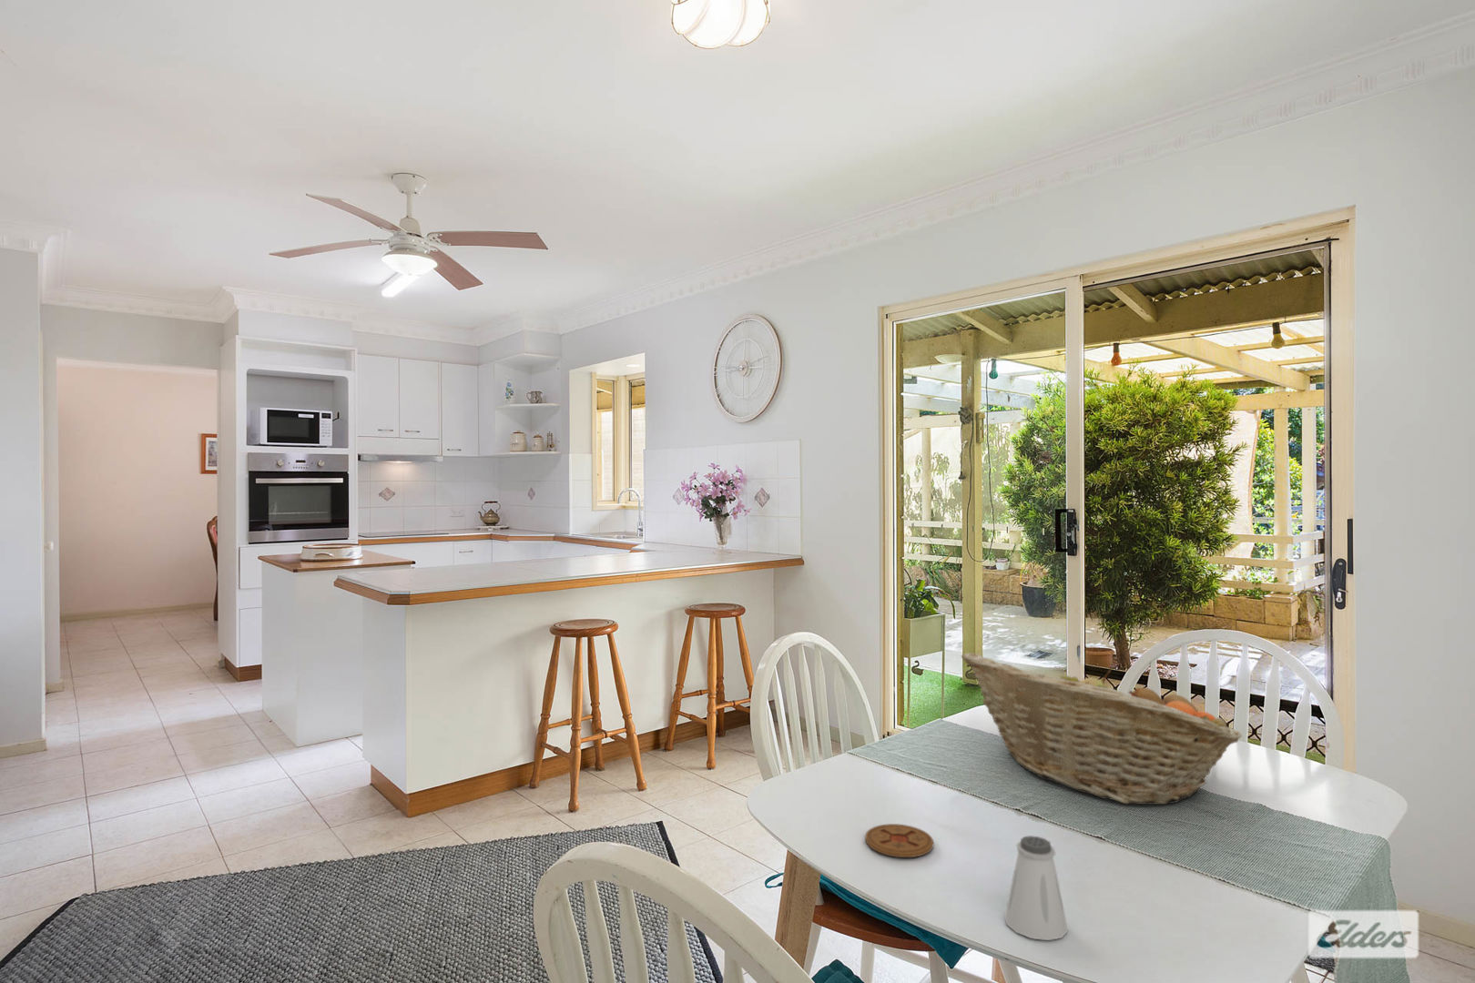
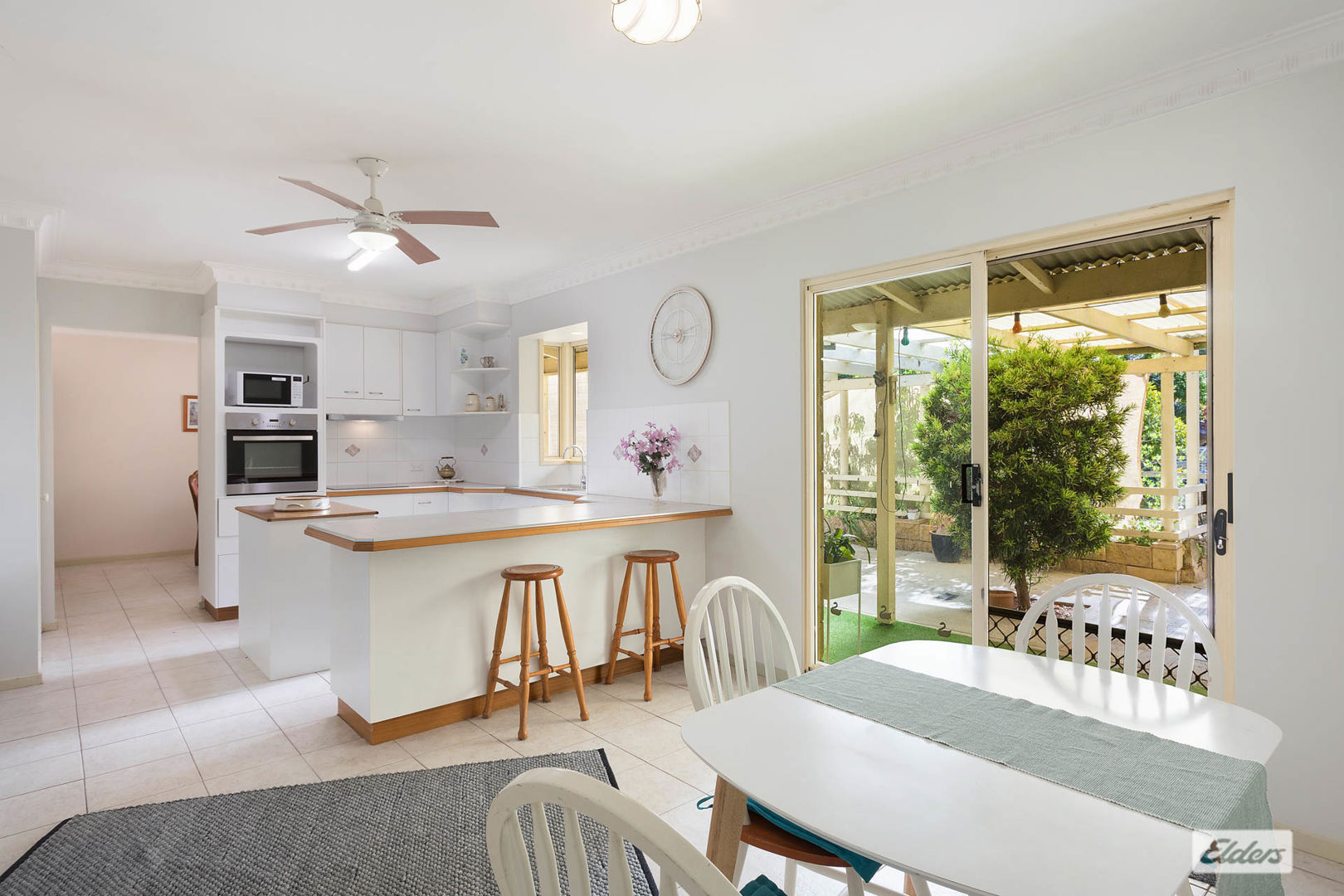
- coaster [864,823,934,858]
- saltshaker [1003,835,1069,941]
- fruit basket [960,652,1242,805]
